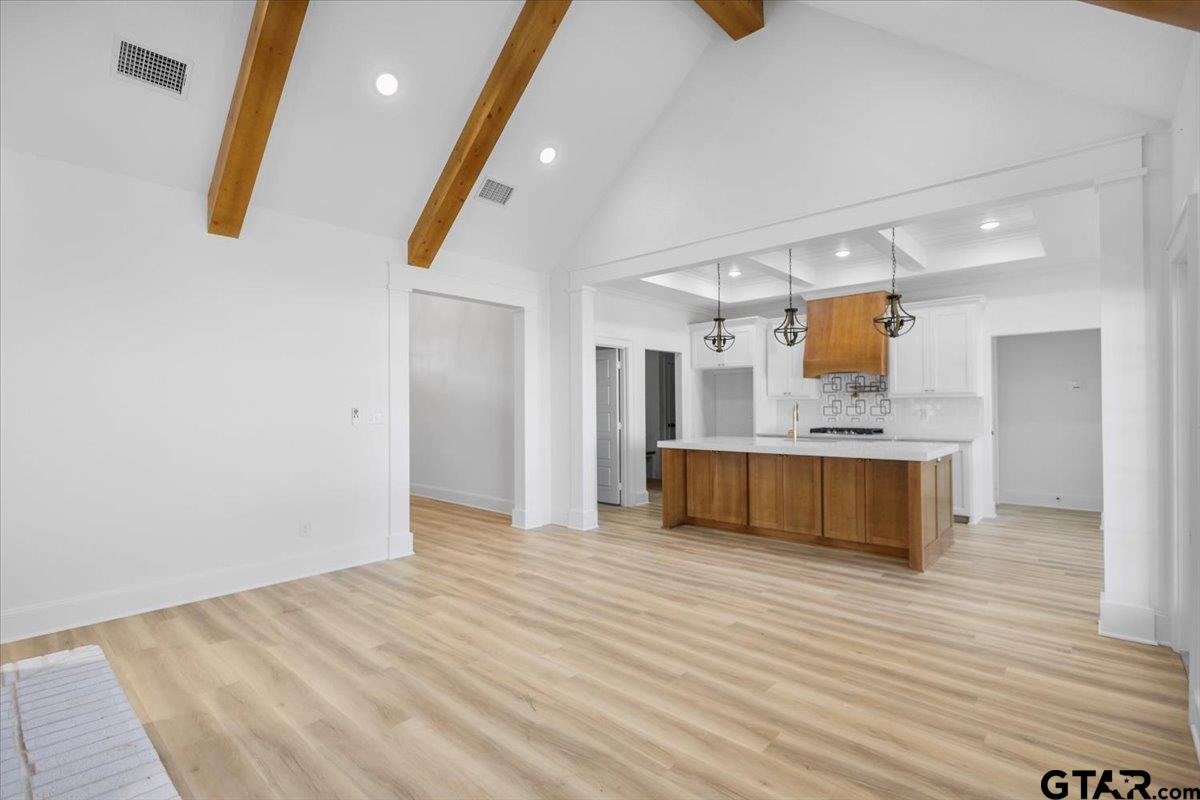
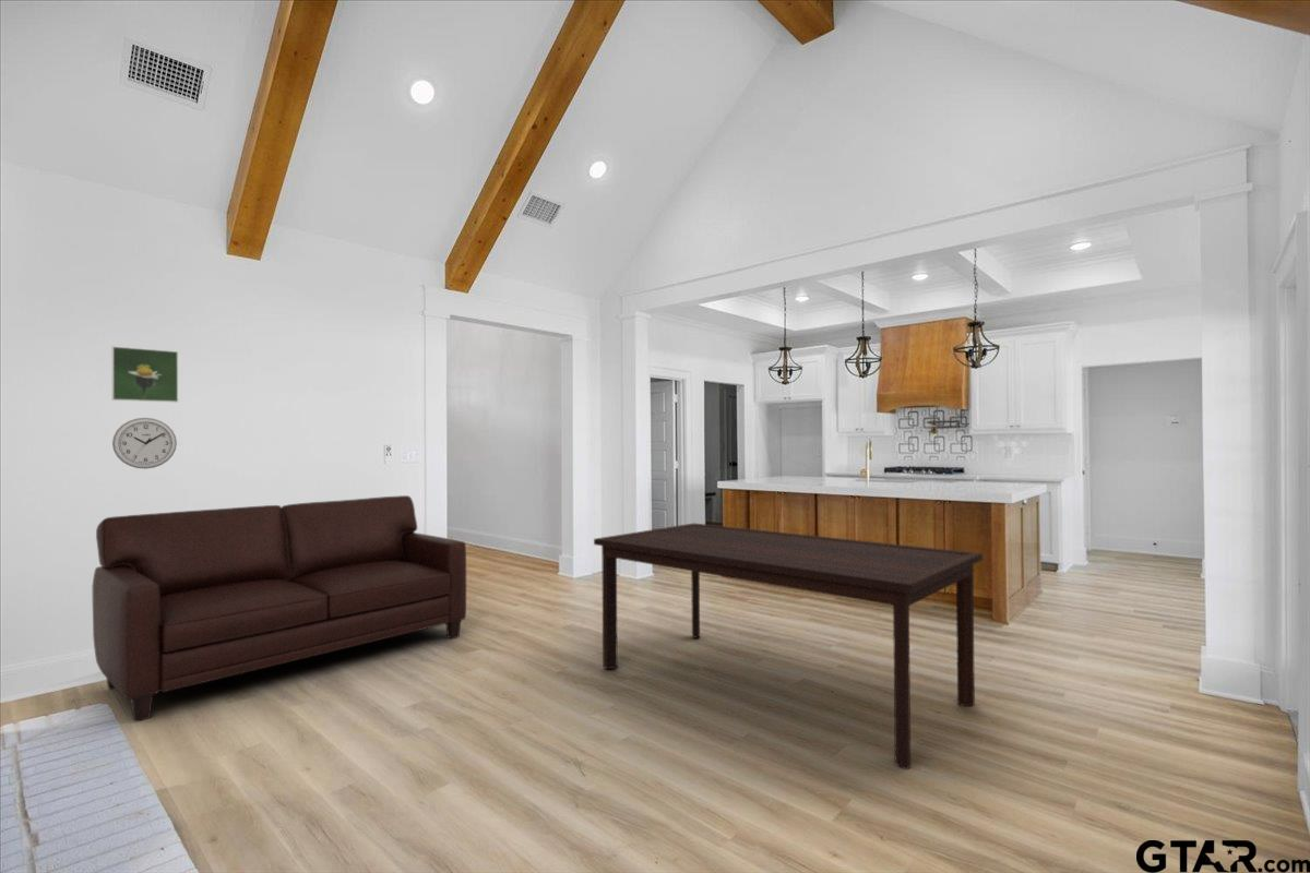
+ dining table [593,522,984,770]
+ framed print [110,345,179,404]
+ sofa [92,494,467,723]
+ wall clock [111,417,178,470]
